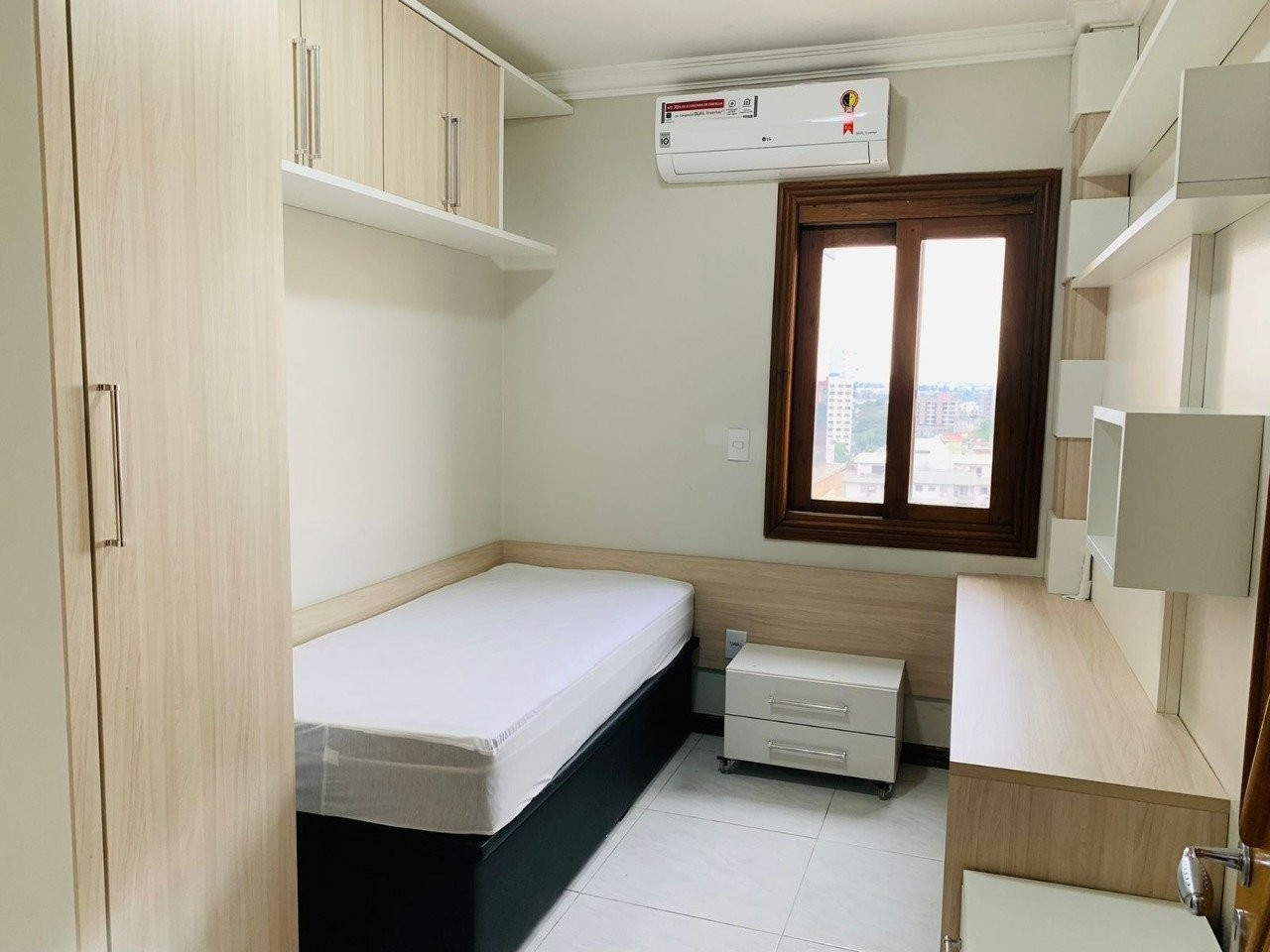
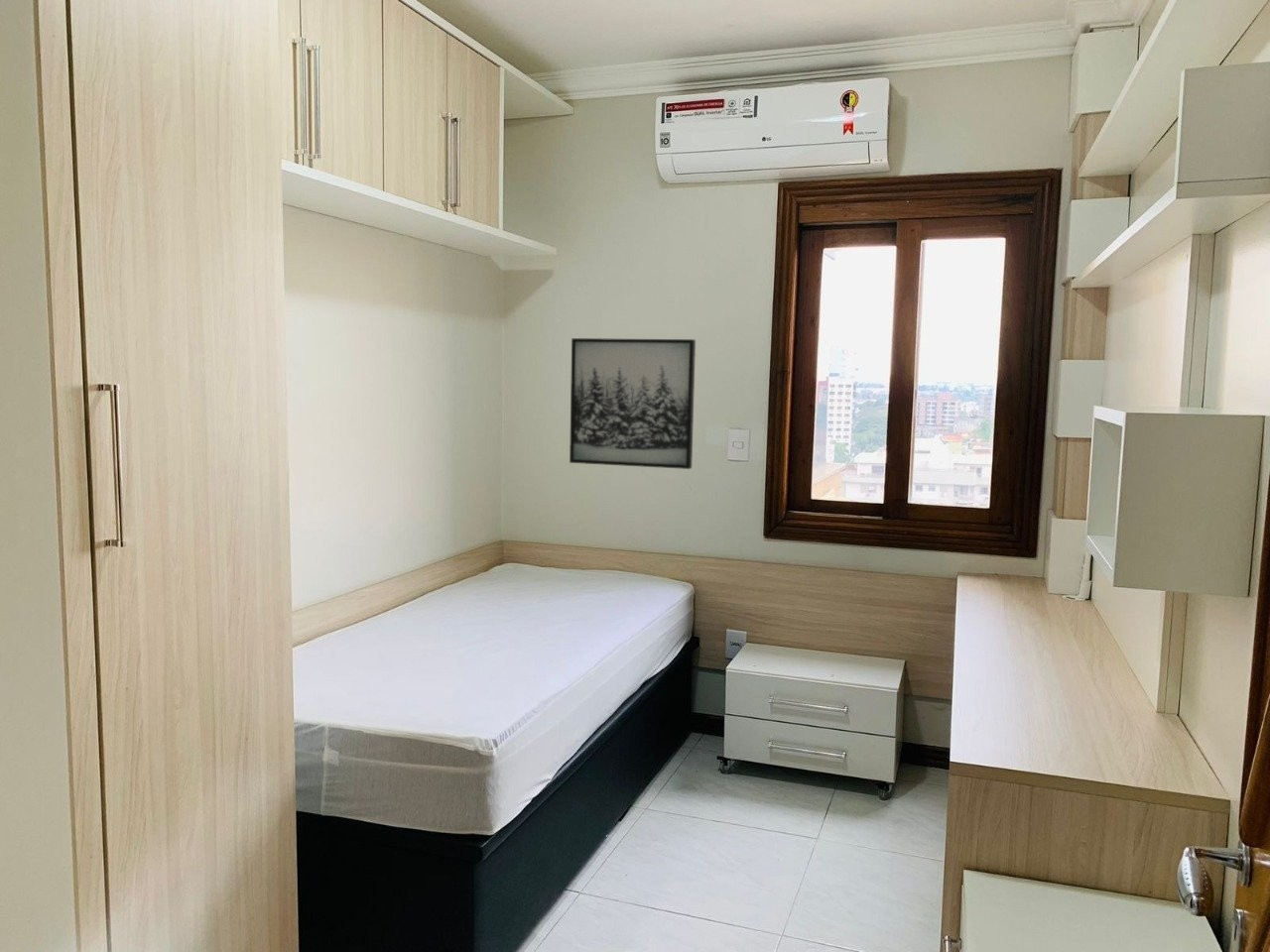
+ wall art [569,337,697,470]
